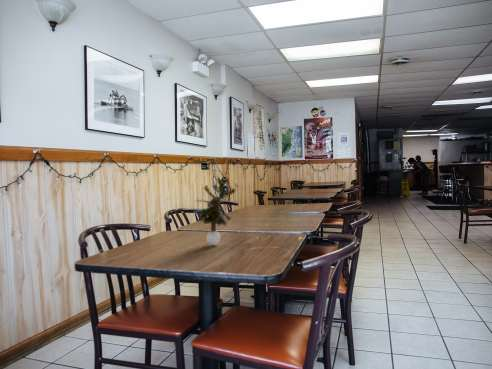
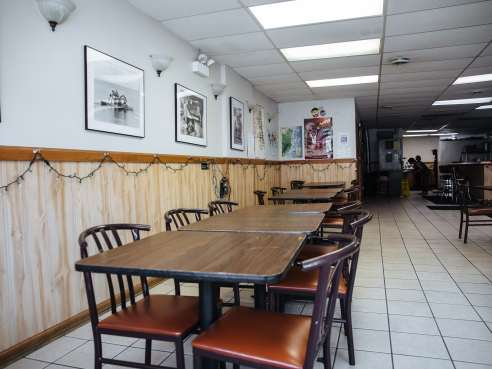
- potted plant [193,175,239,246]
